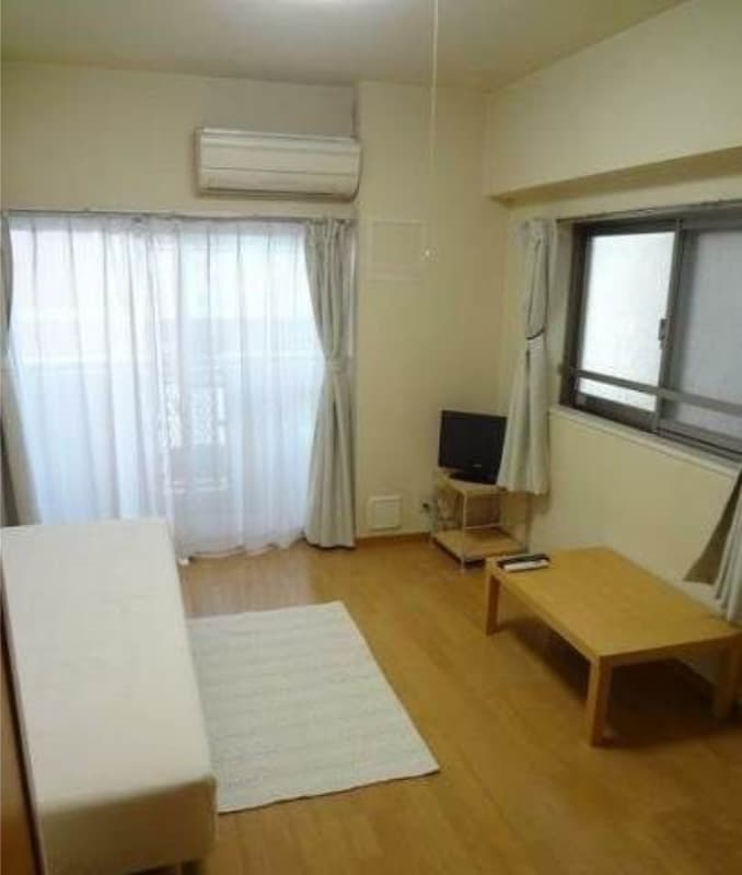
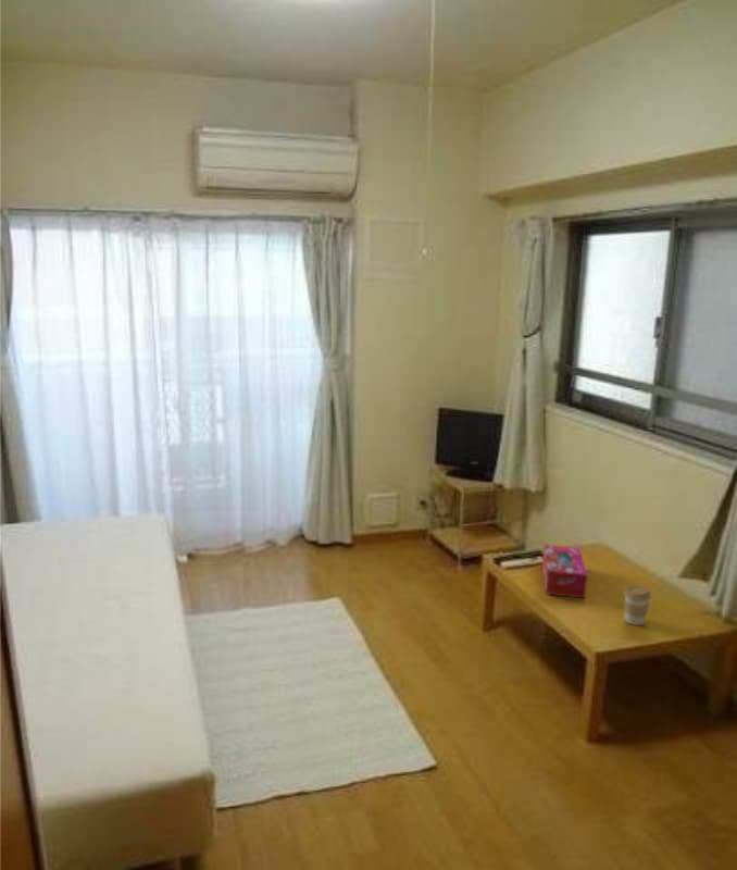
+ coffee cup [623,585,652,626]
+ tissue box [541,544,588,599]
